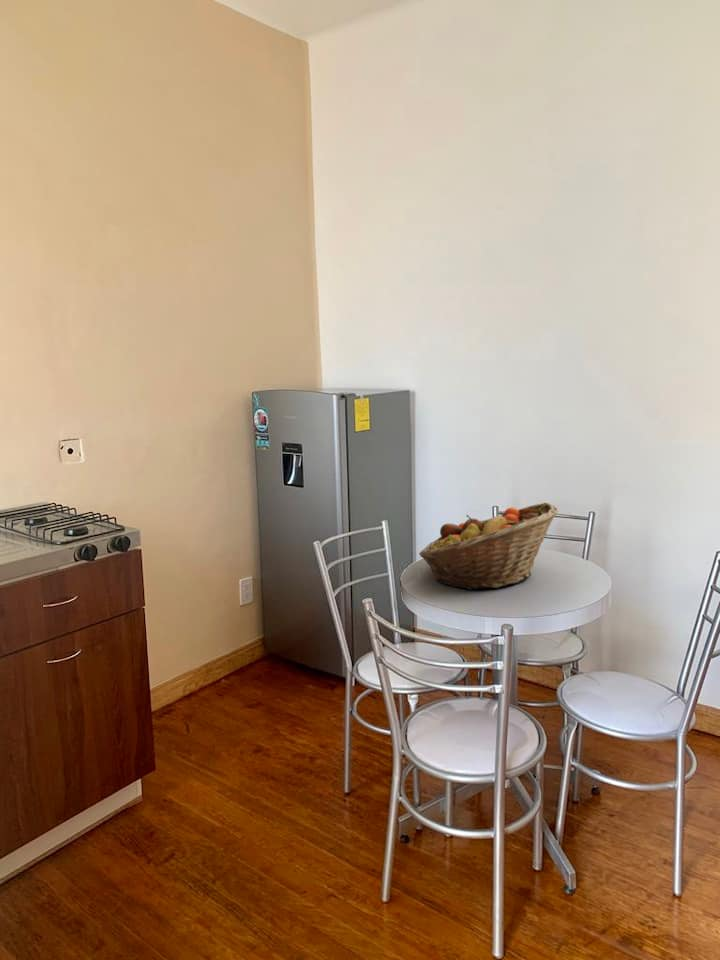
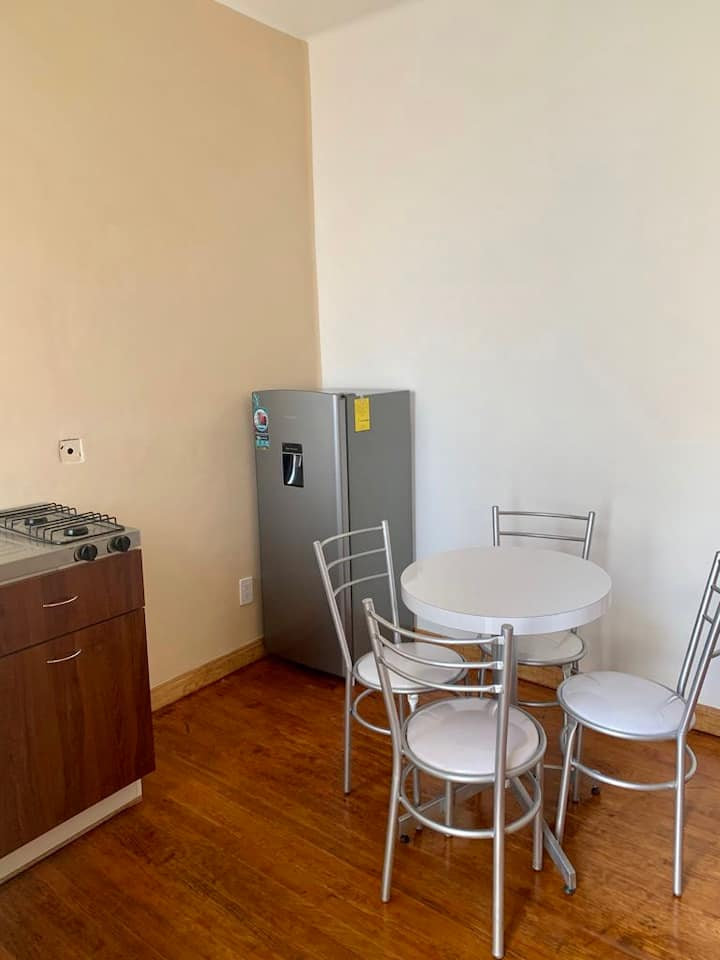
- fruit basket [418,502,559,591]
